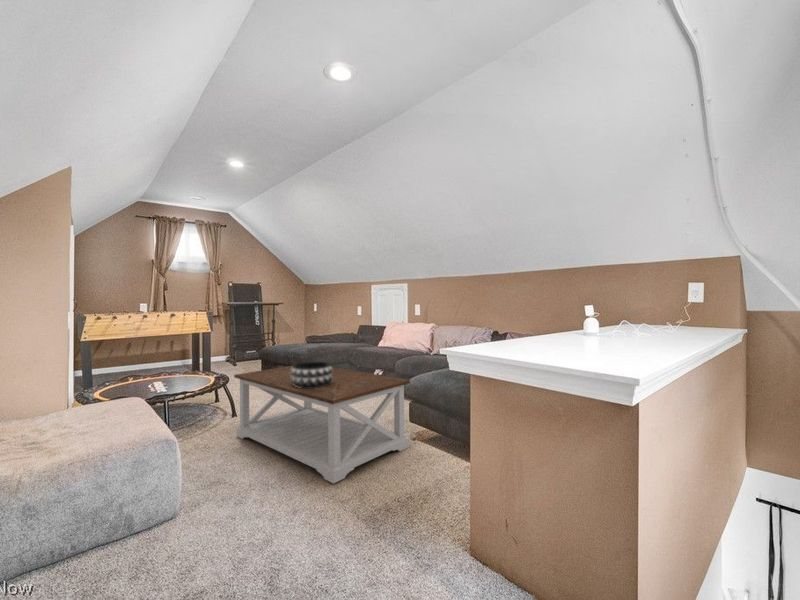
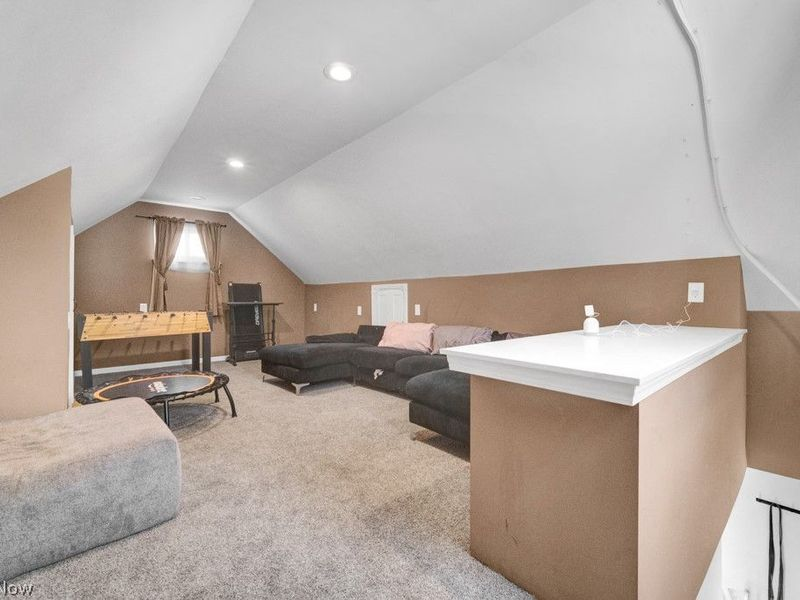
- decorative bowl [290,361,333,388]
- coffee table [233,365,411,485]
